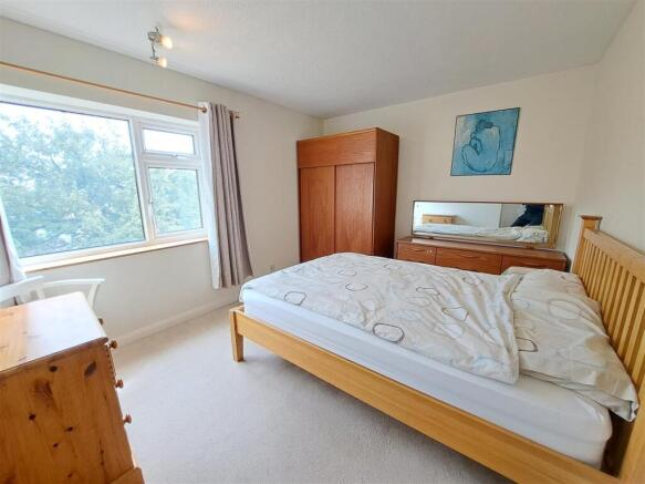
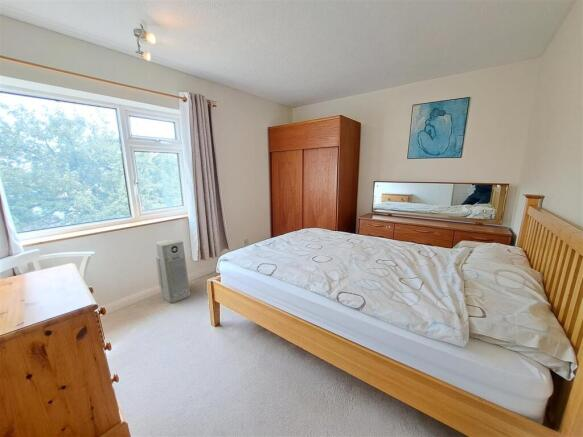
+ air purifier [155,238,191,304]
